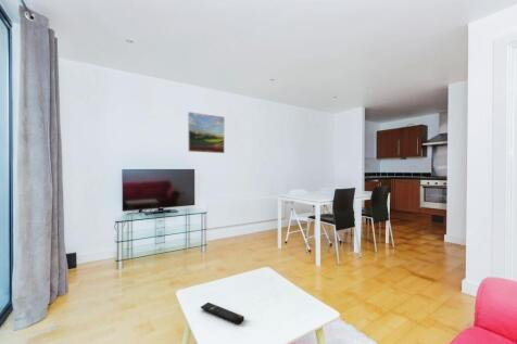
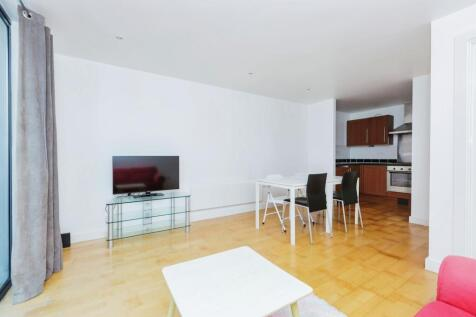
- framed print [187,111,226,154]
- remote control [200,302,245,324]
